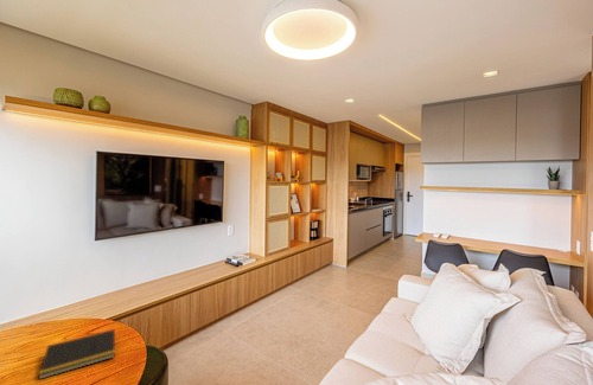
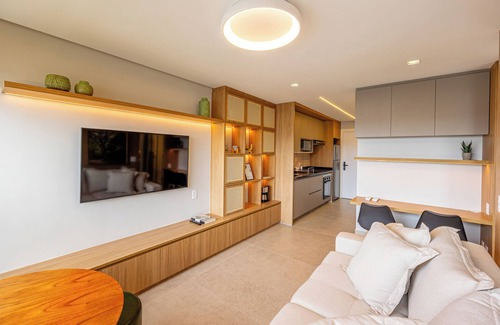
- notepad [37,328,116,380]
